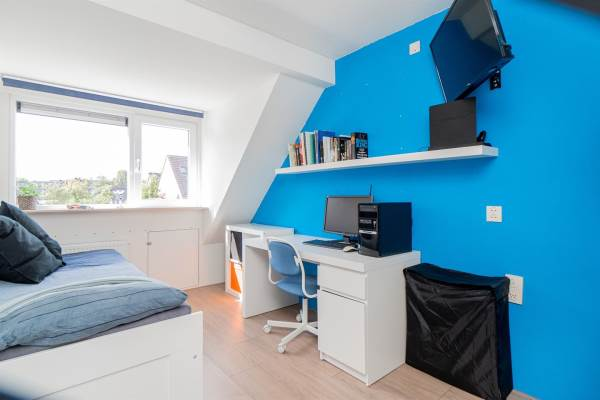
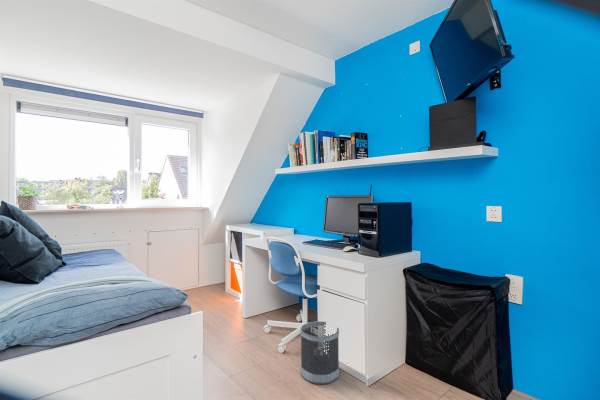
+ wastebasket [300,320,340,385]
